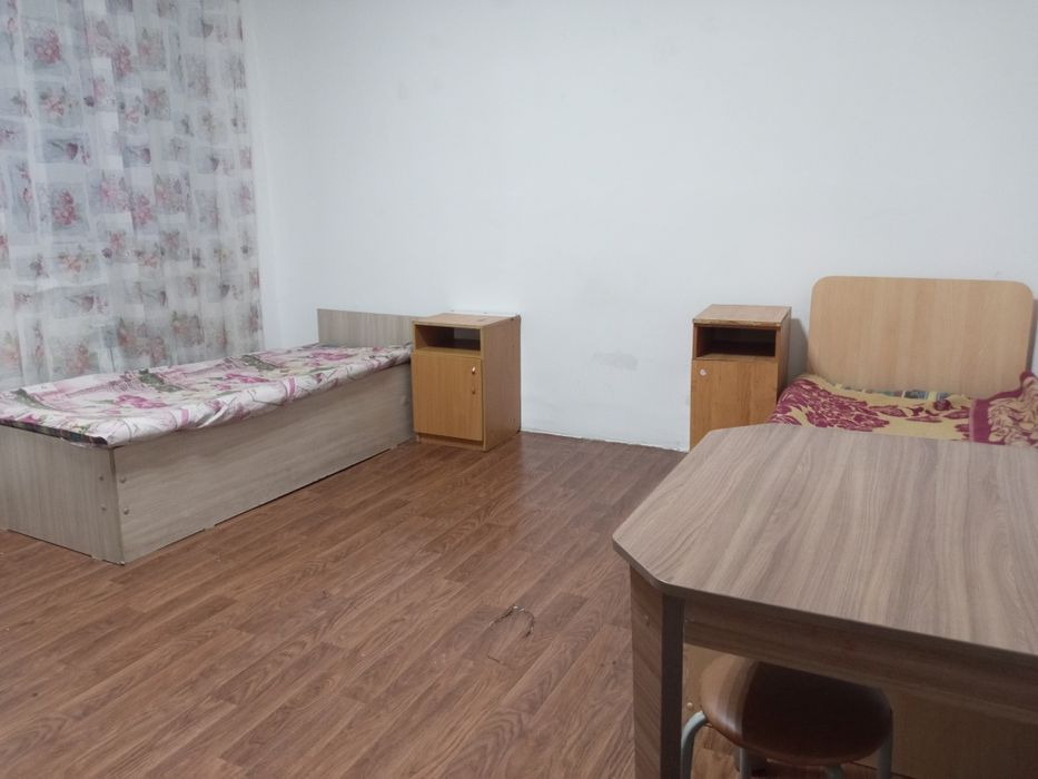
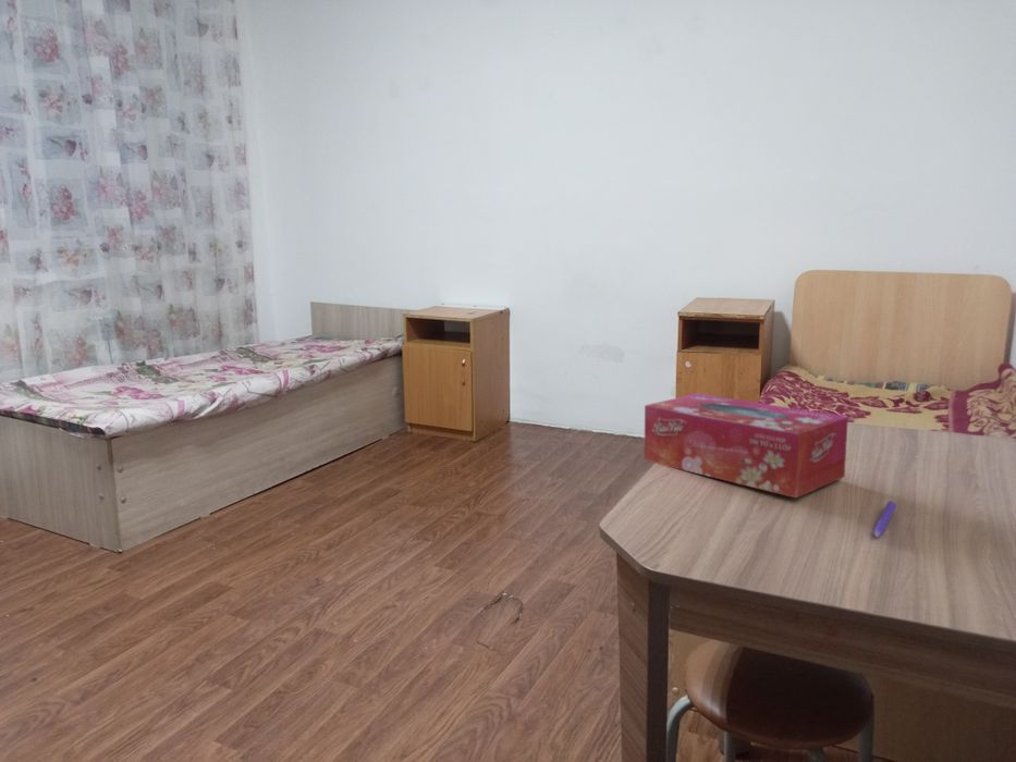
+ pen [873,500,897,538]
+ tissue box [644,392,849,499]
